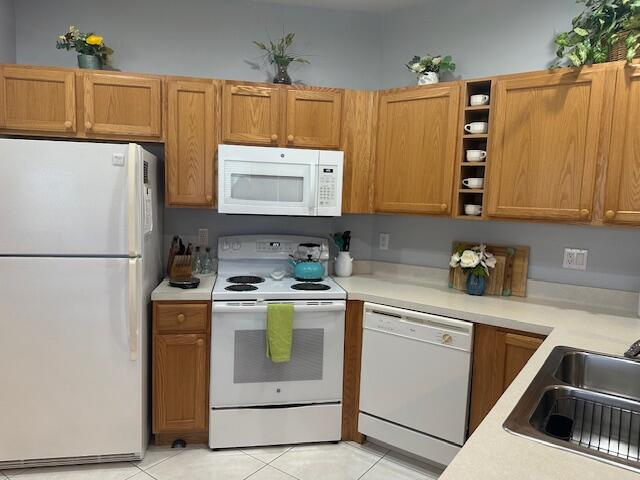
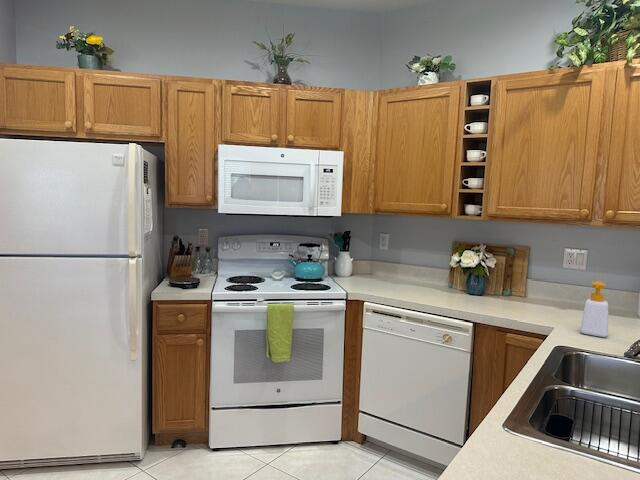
+ soap bottle [579,280,609,338]
